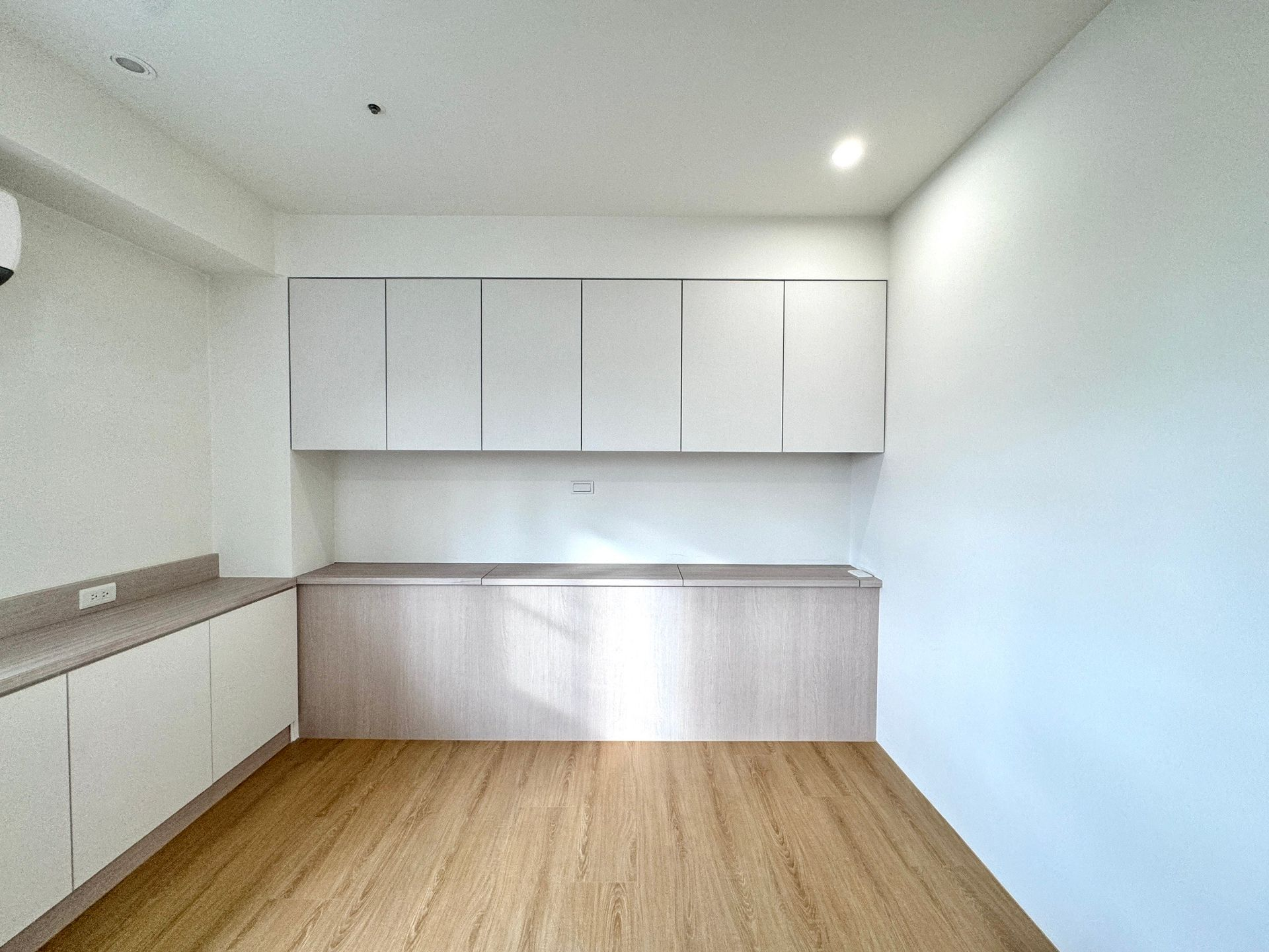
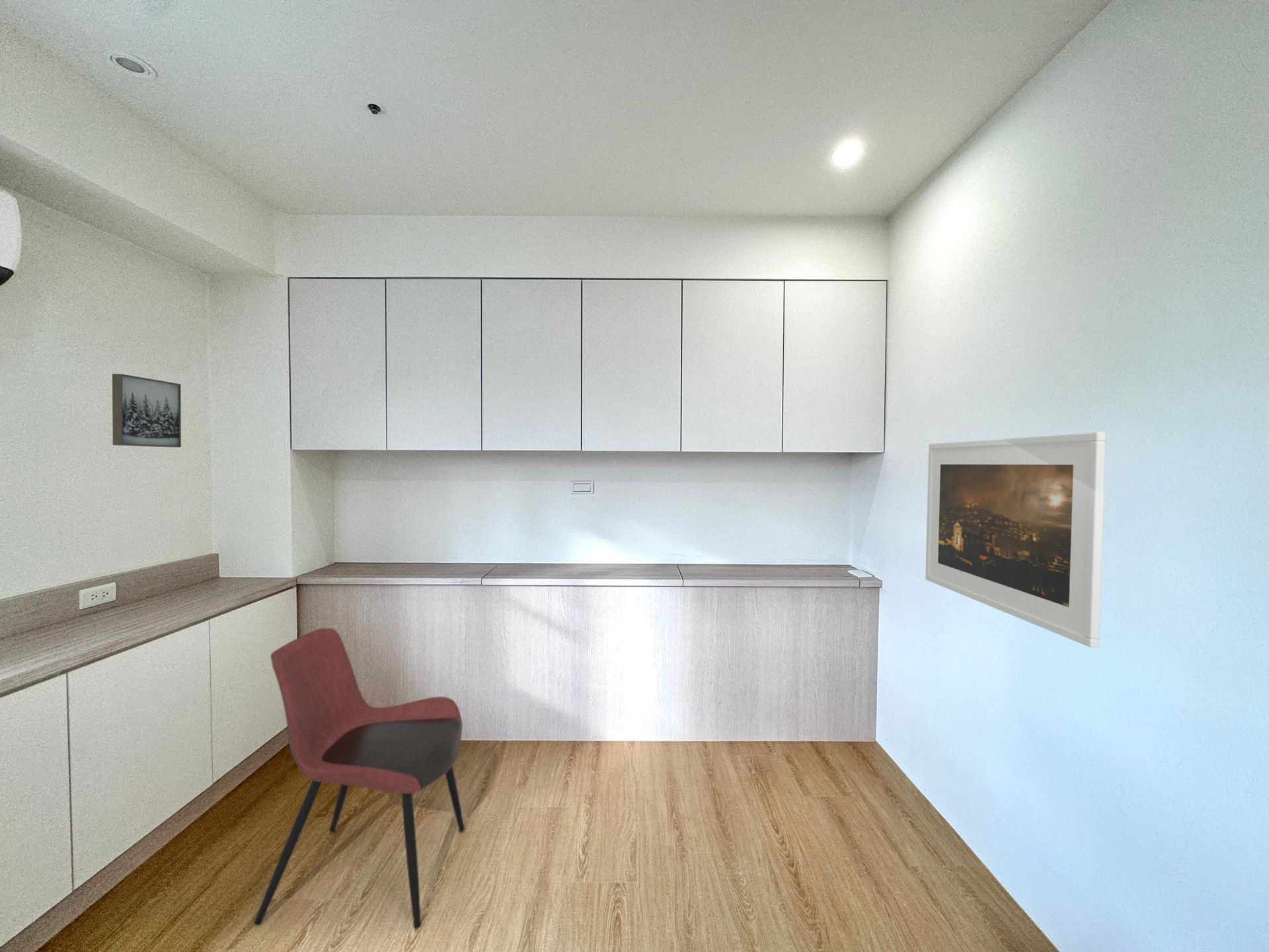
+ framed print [925,431,1106,648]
+ wall art [112,373,182,448]
+ dining chair [253,628,465,930]
